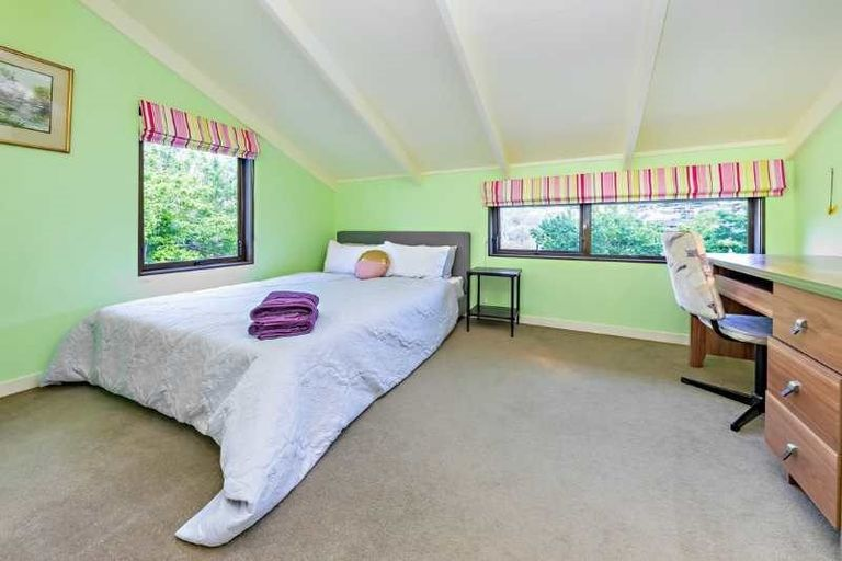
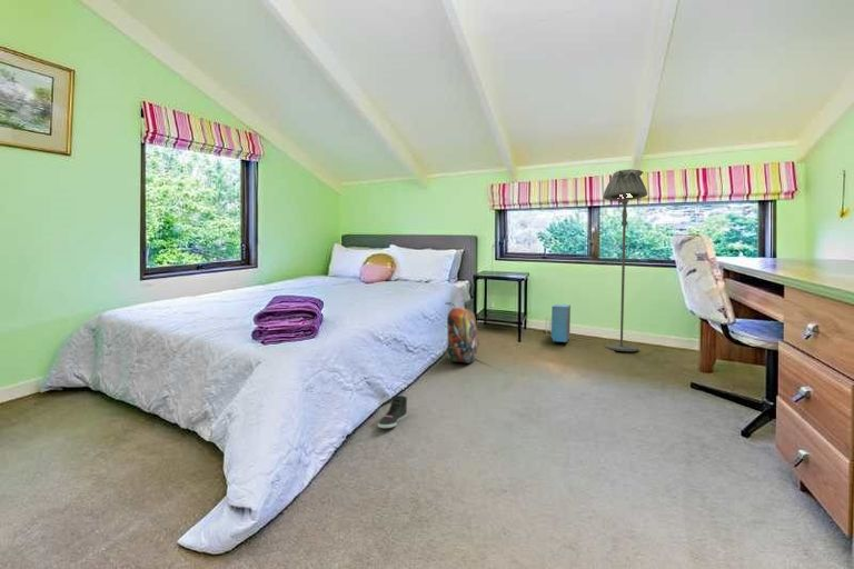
+ backpack [444,301,480,365]
+ floor lamp [602,168,648,352]
+ sneaker [377,395,408,429]
+ storage bin [545,303,572,343]
